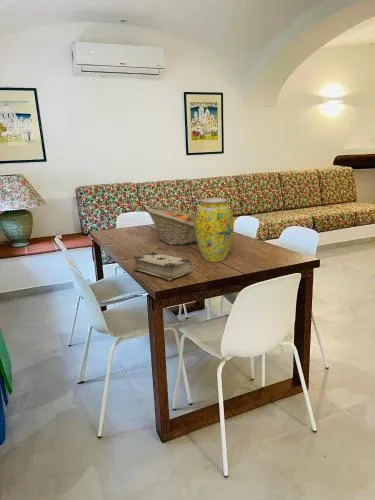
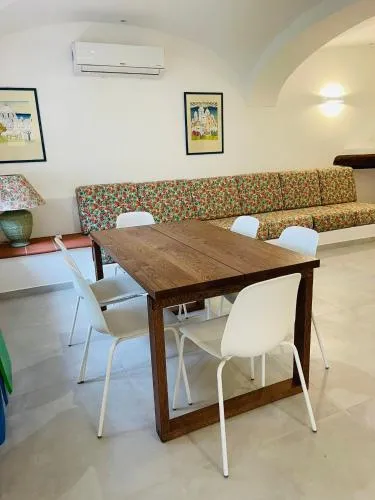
- vase [194,197,235,263]
- fruit basket [144,204,197,246]
- book [132,251,193,282]
